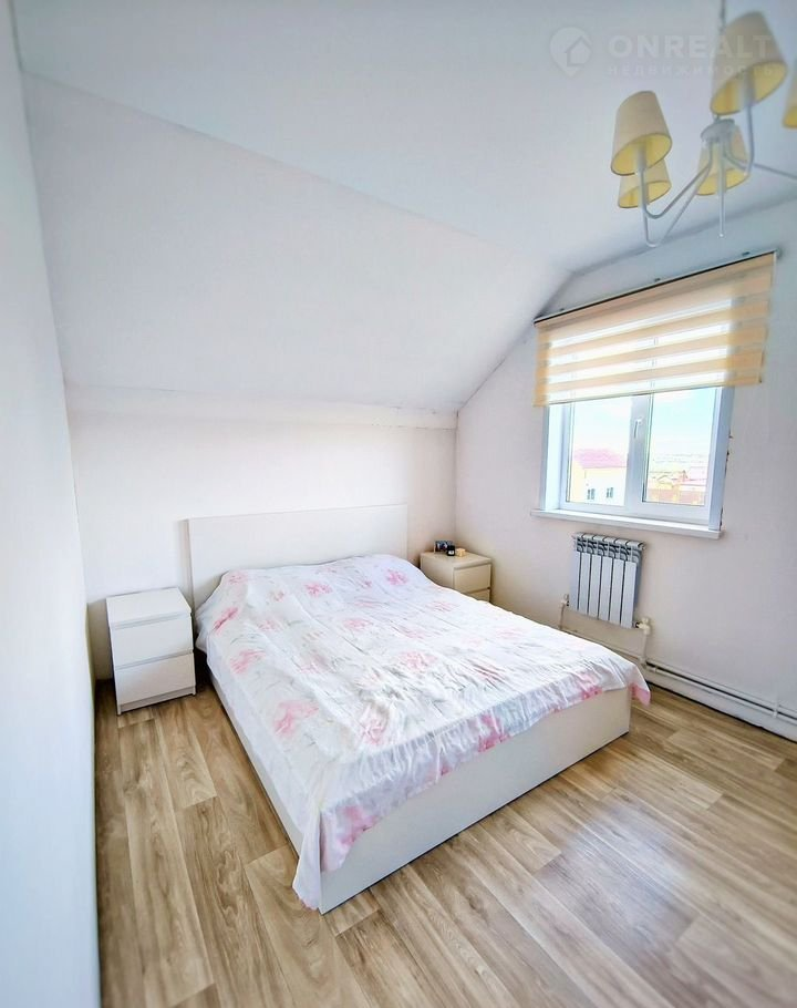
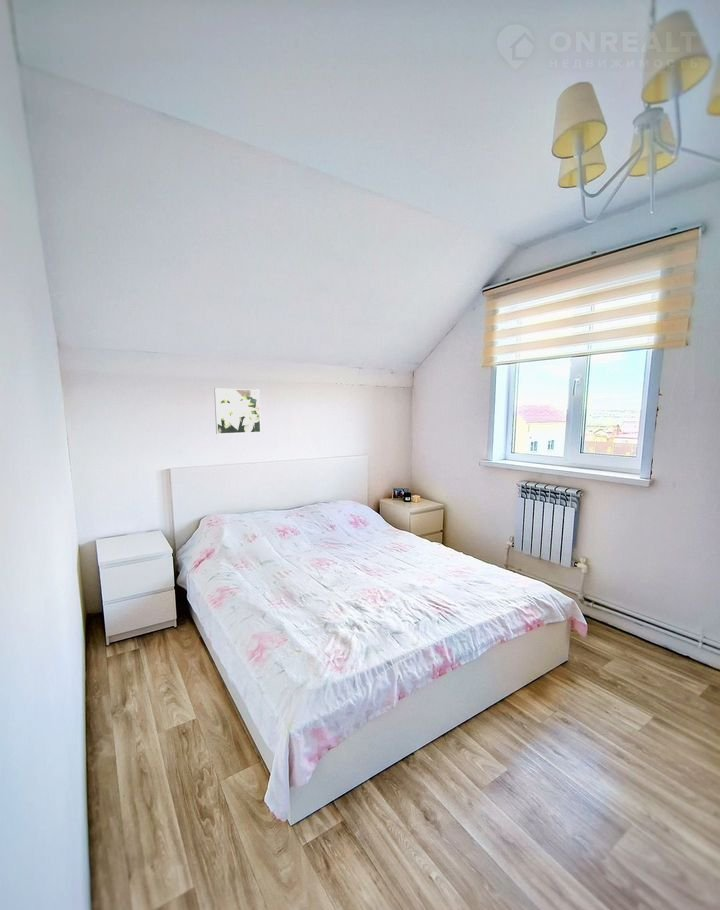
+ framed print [213,388,262,435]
